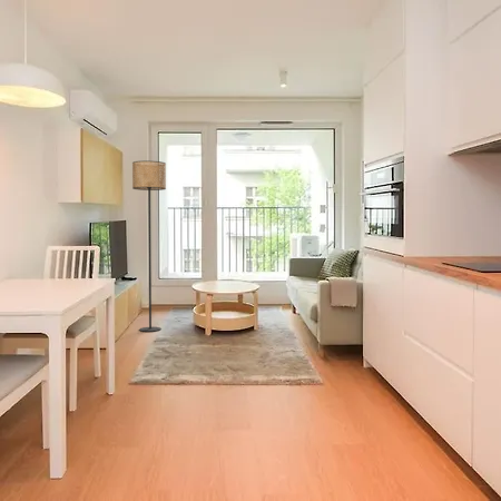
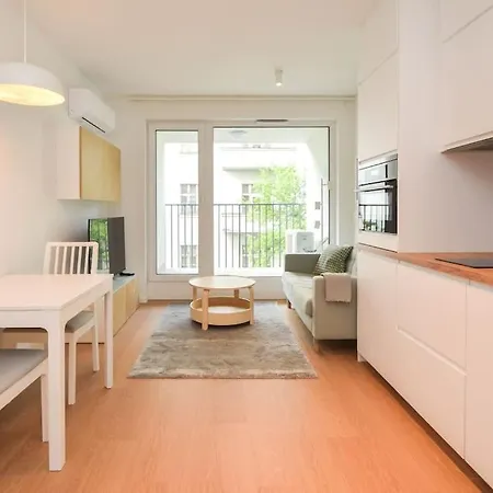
- floor lamp [131,159,167,333]
